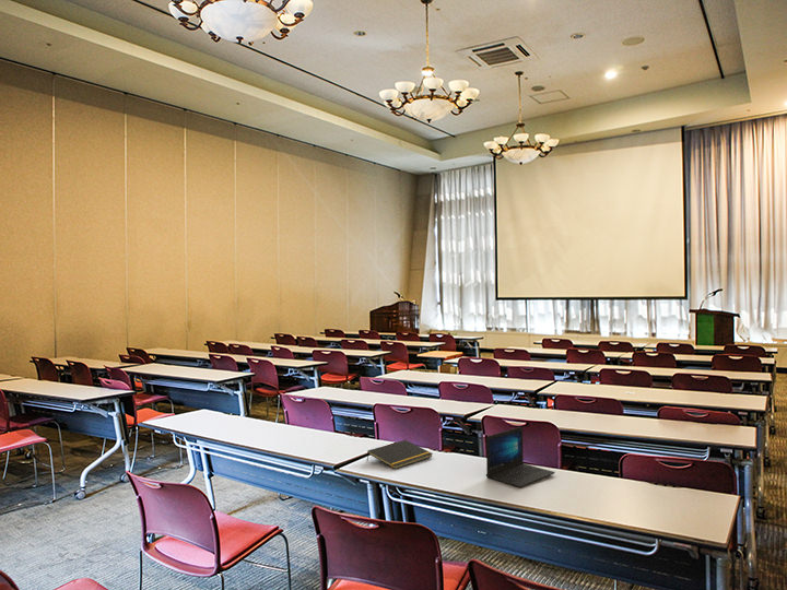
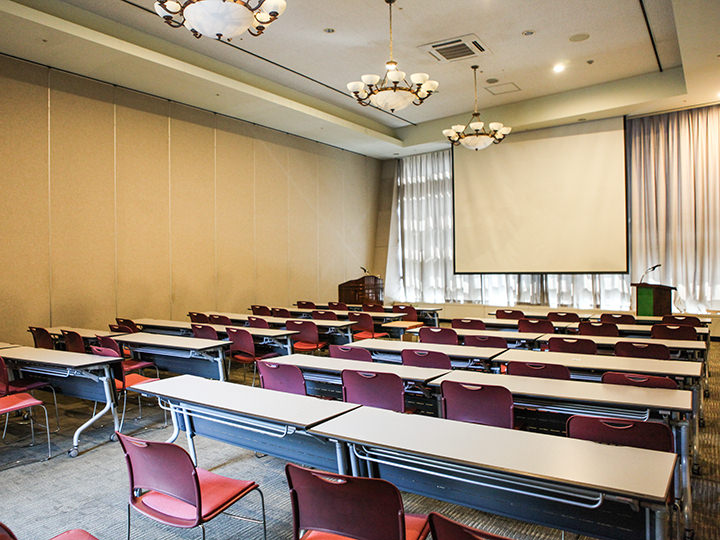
- laptop [485,426,556,488]
- notepad [366,439,434,470]
